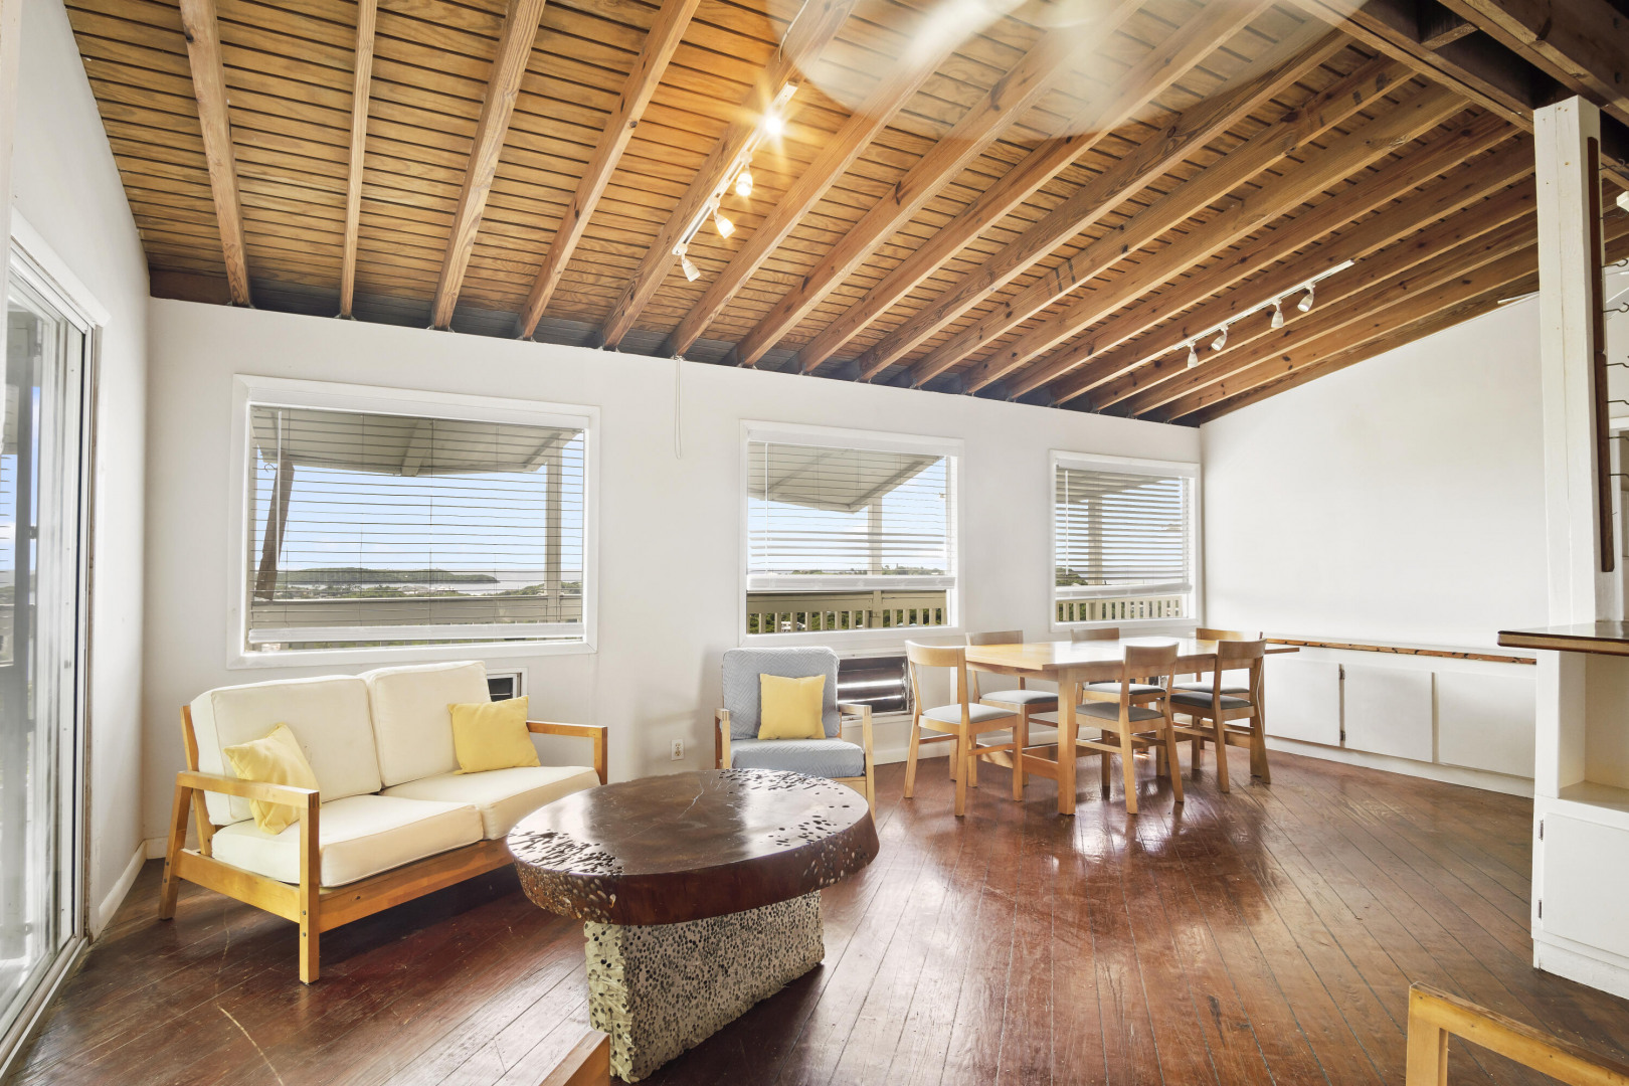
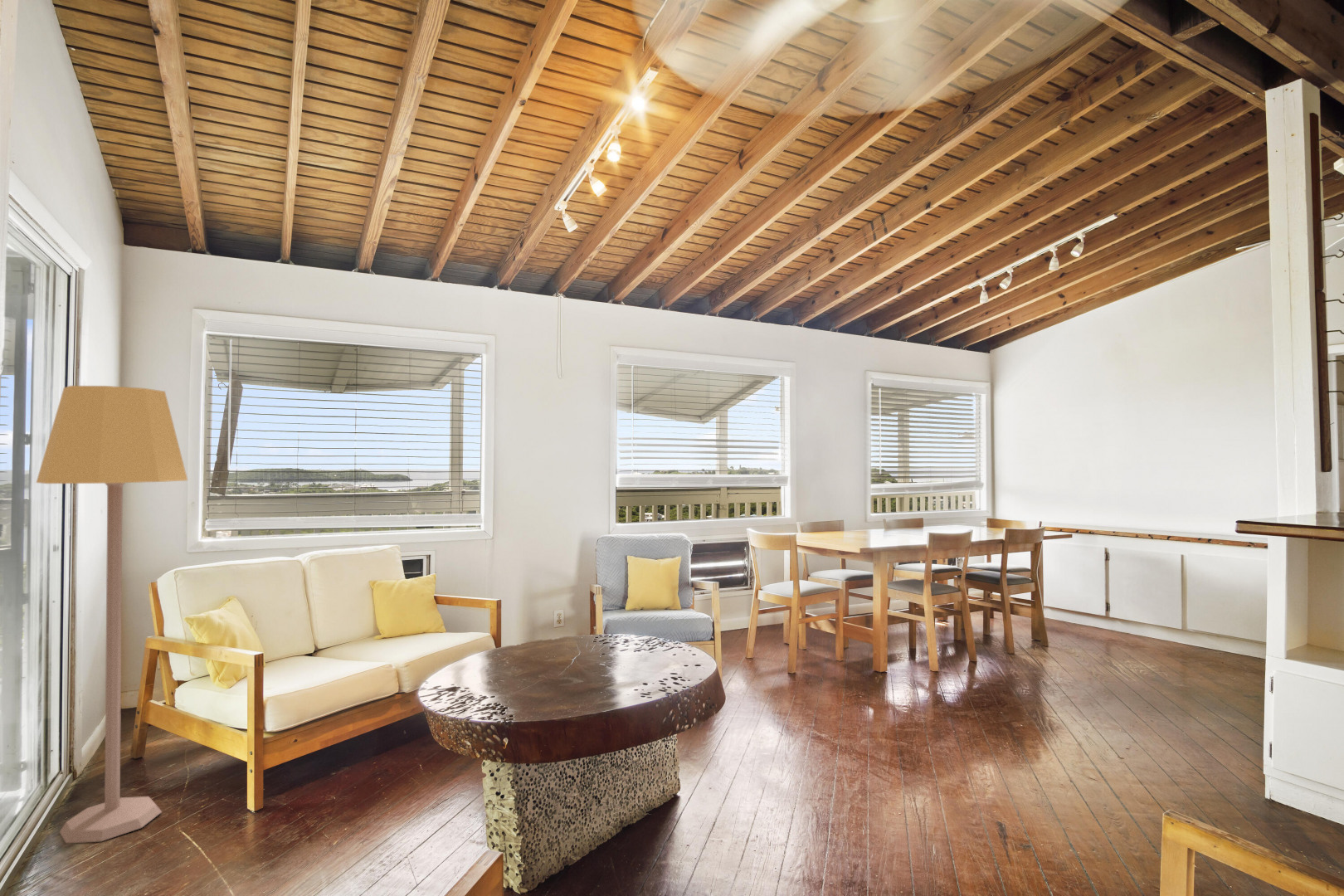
+ lamp [36,385,188,844]
